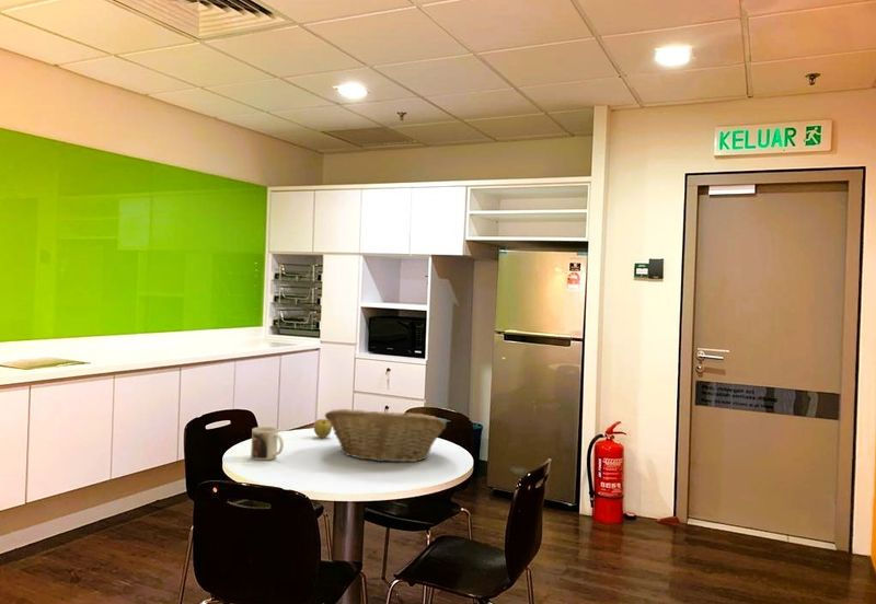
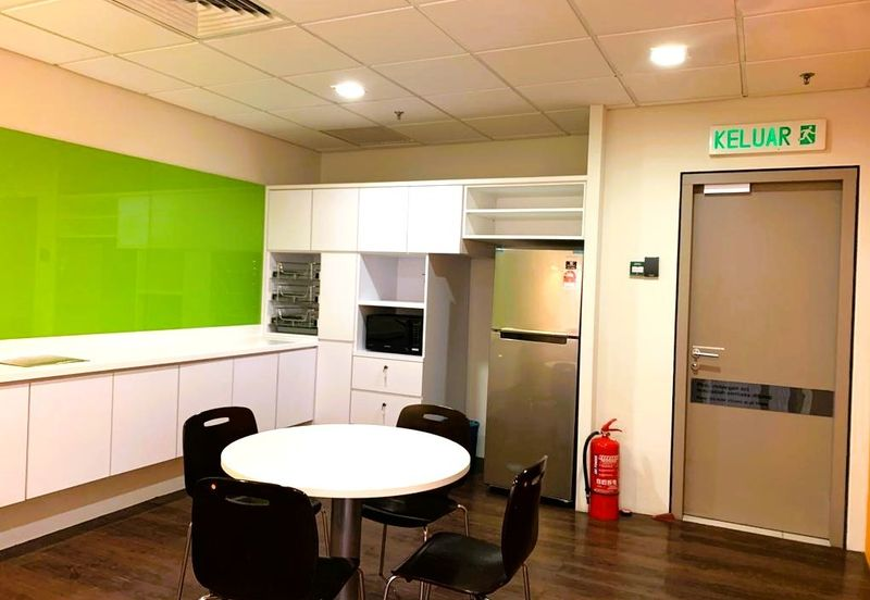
- apple [313,418,333,439]
- mug [250,426,285,461]
- fruit basket [324,407,447,463]
